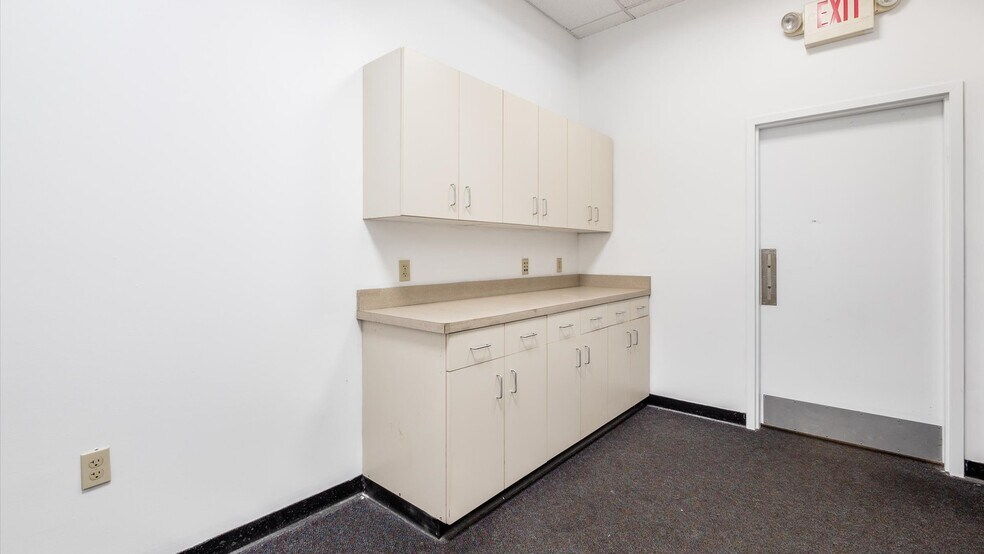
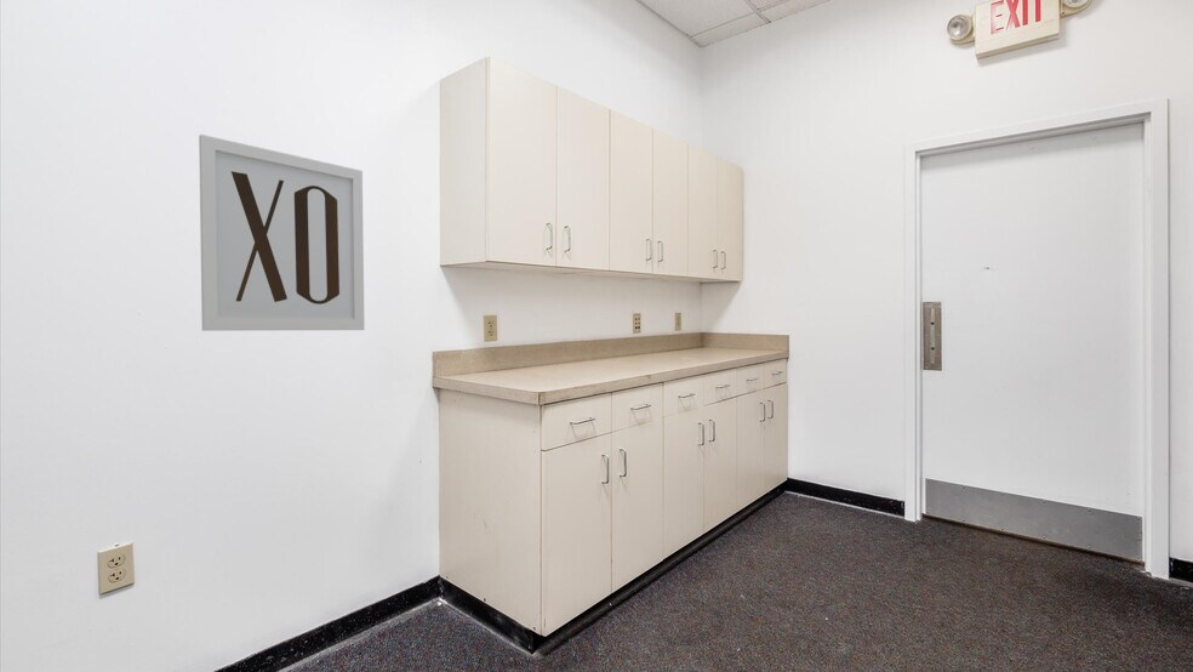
+ wall art [198,133,365,332]
